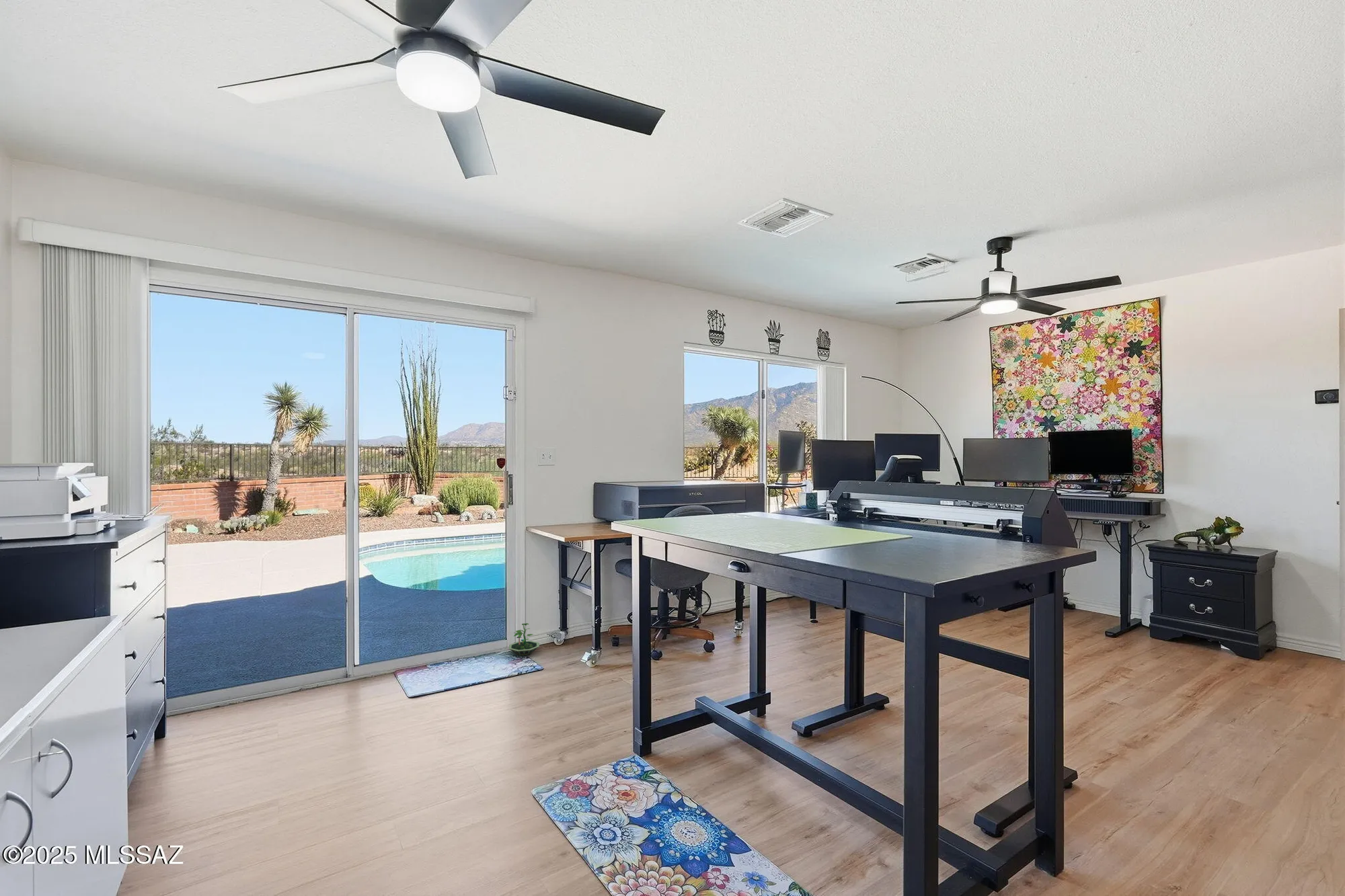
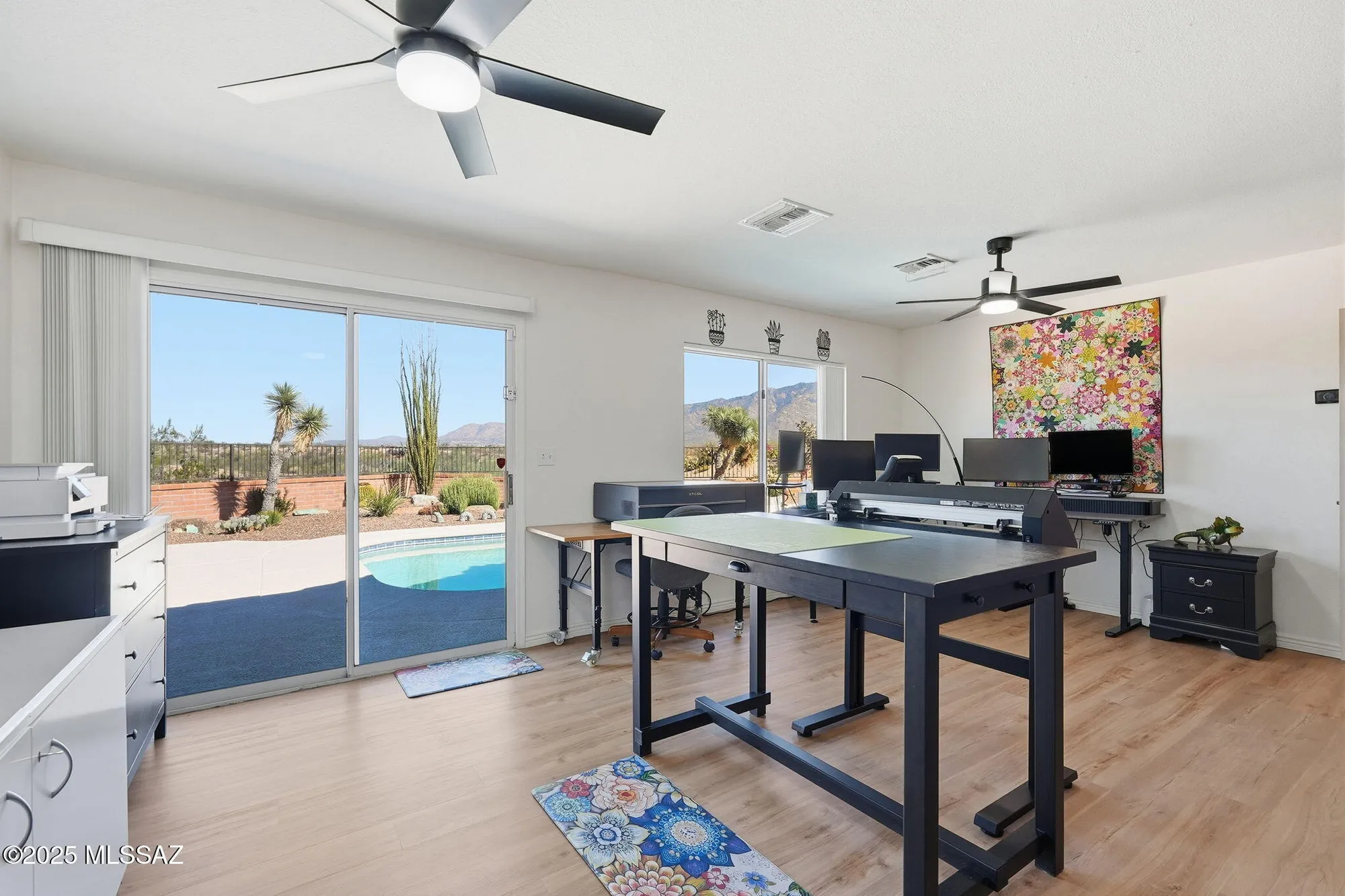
- terrarium [508,622,540,656]
